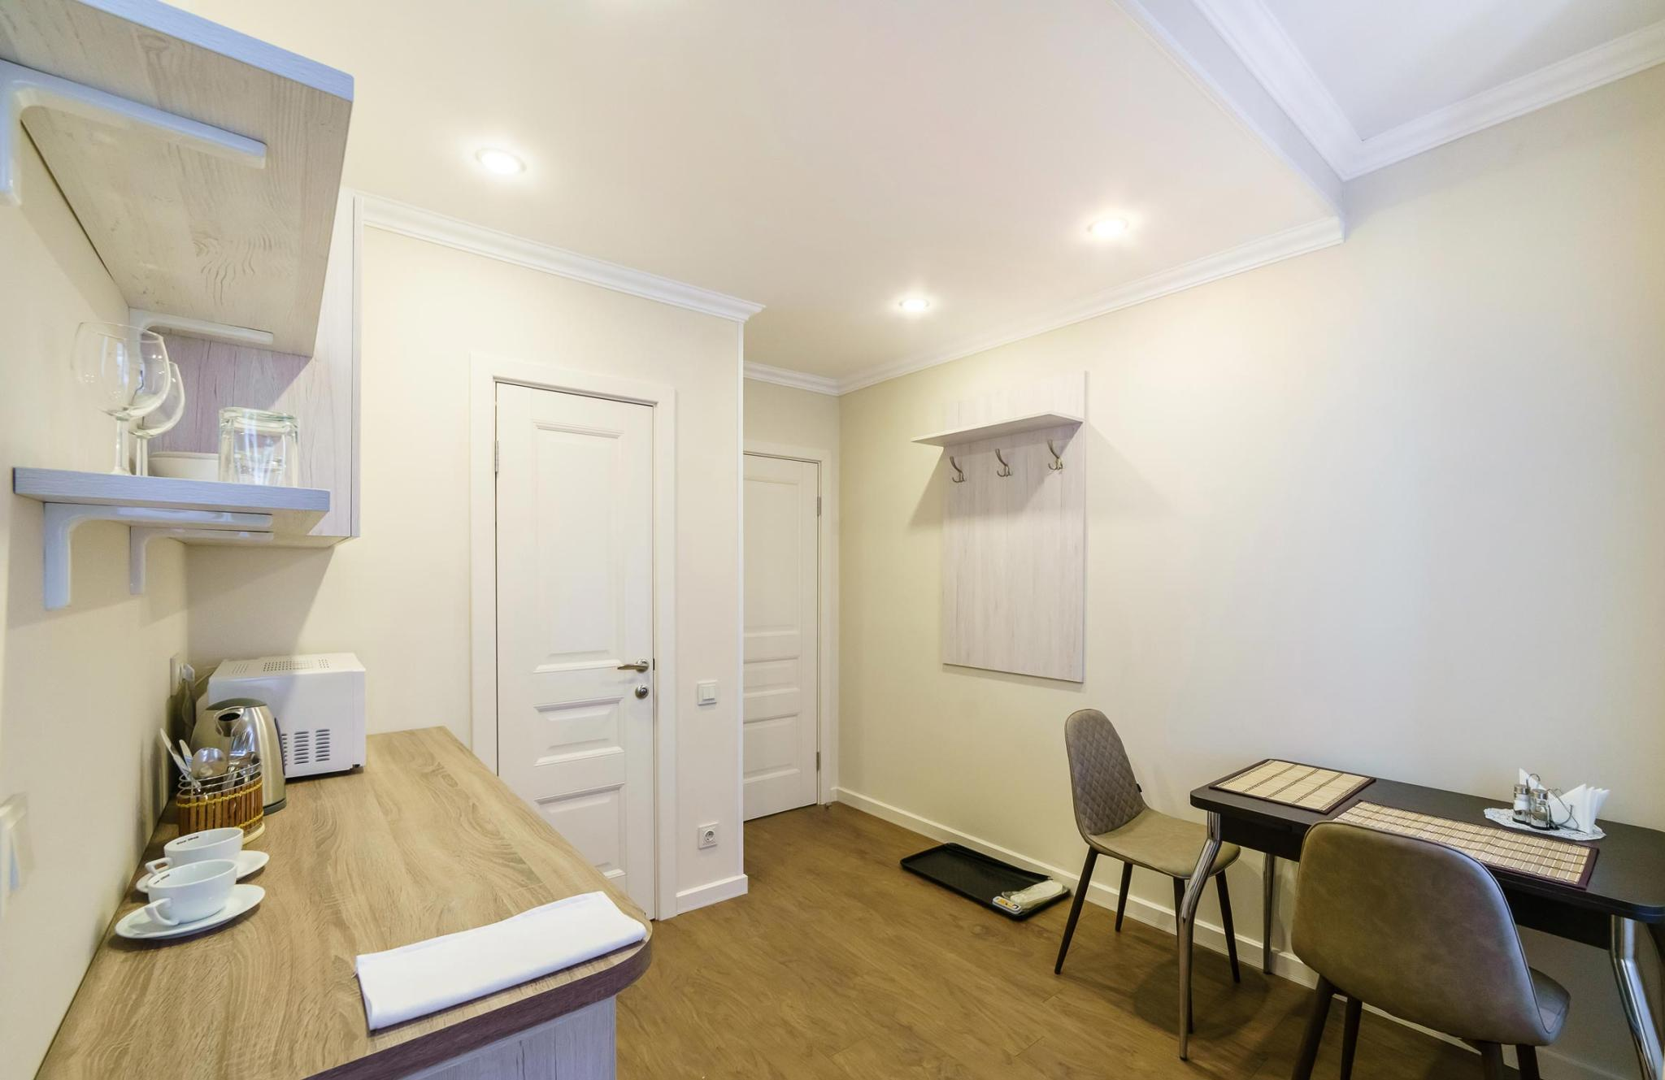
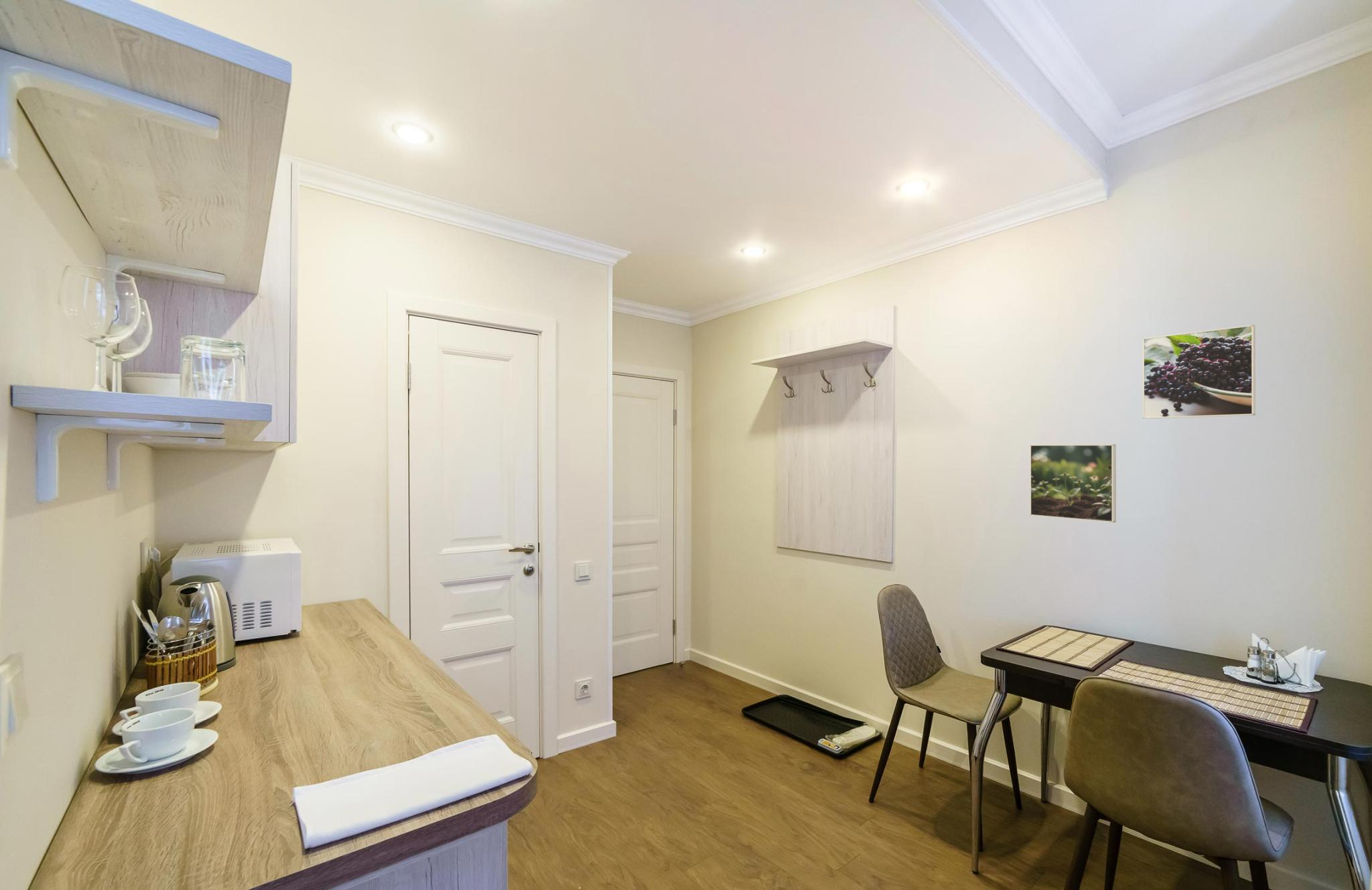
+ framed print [1029,444,1117,523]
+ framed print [1142,324,1256,419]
